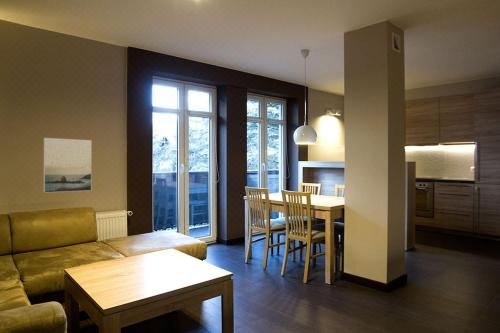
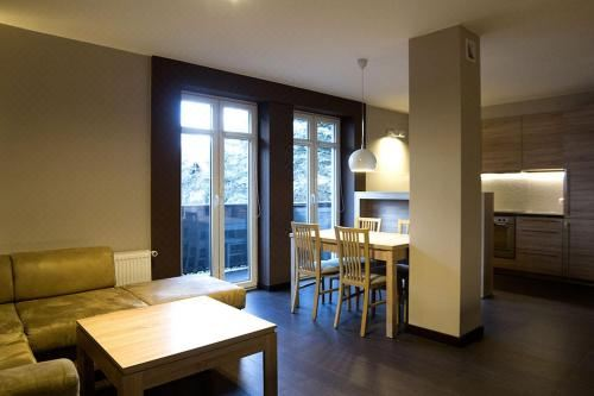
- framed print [43,137,93,194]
